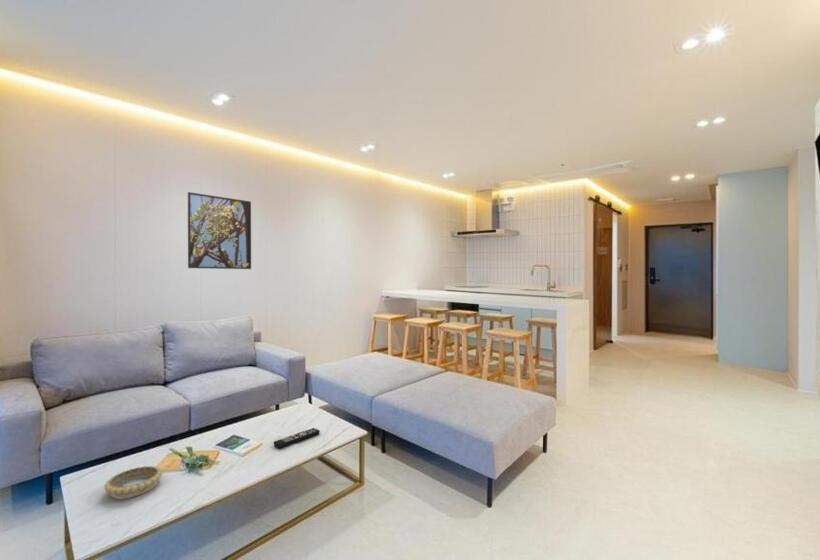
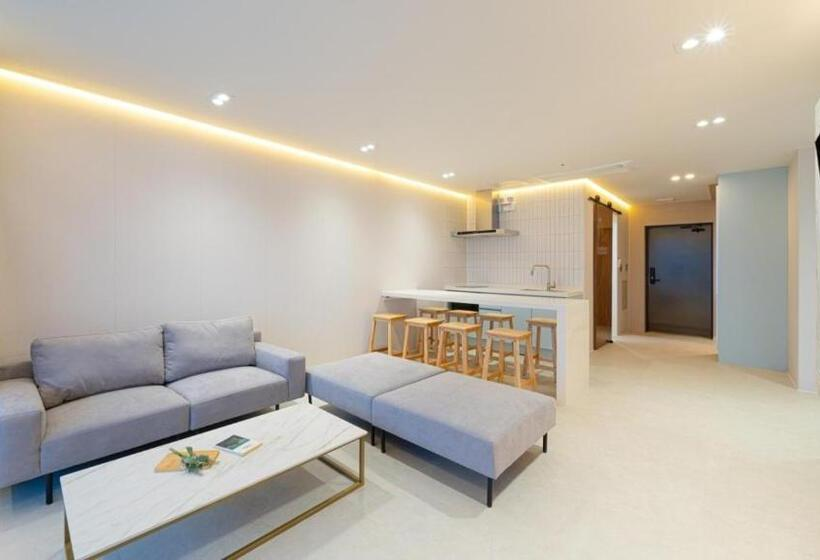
- decorative bowl [103,465,163,500]
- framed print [187,191,252,270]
- remote control [272,427,321,449]
